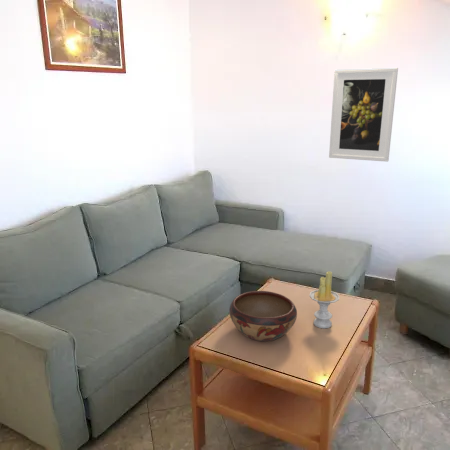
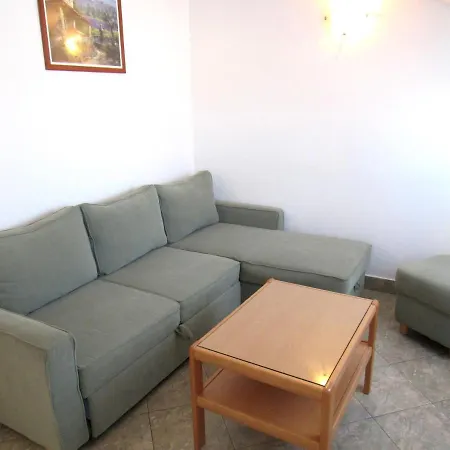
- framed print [328,67,399,163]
- decorative bowl [228,290,298,342]
- candle [308,270,341,329]
